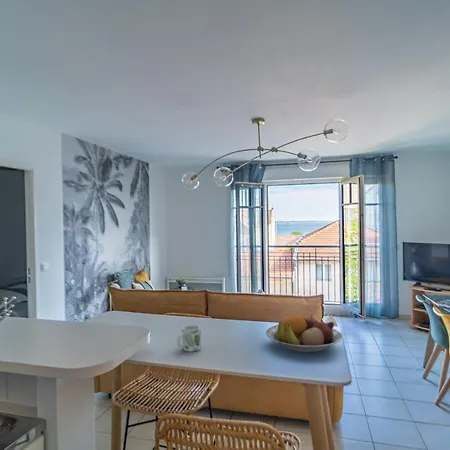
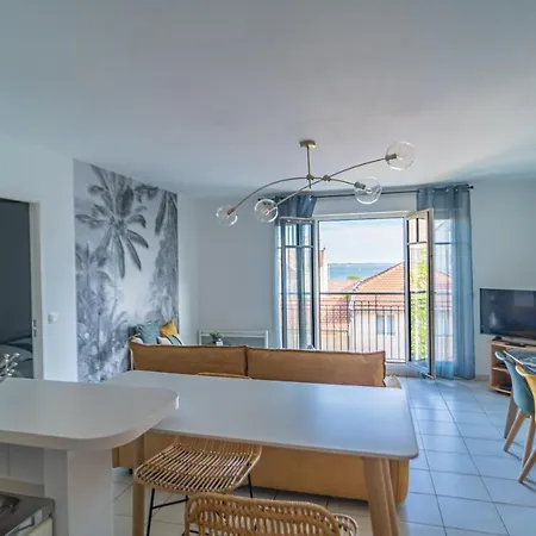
- mug [176,324,202,353]
- fruit bowl [265,314,344,354]
